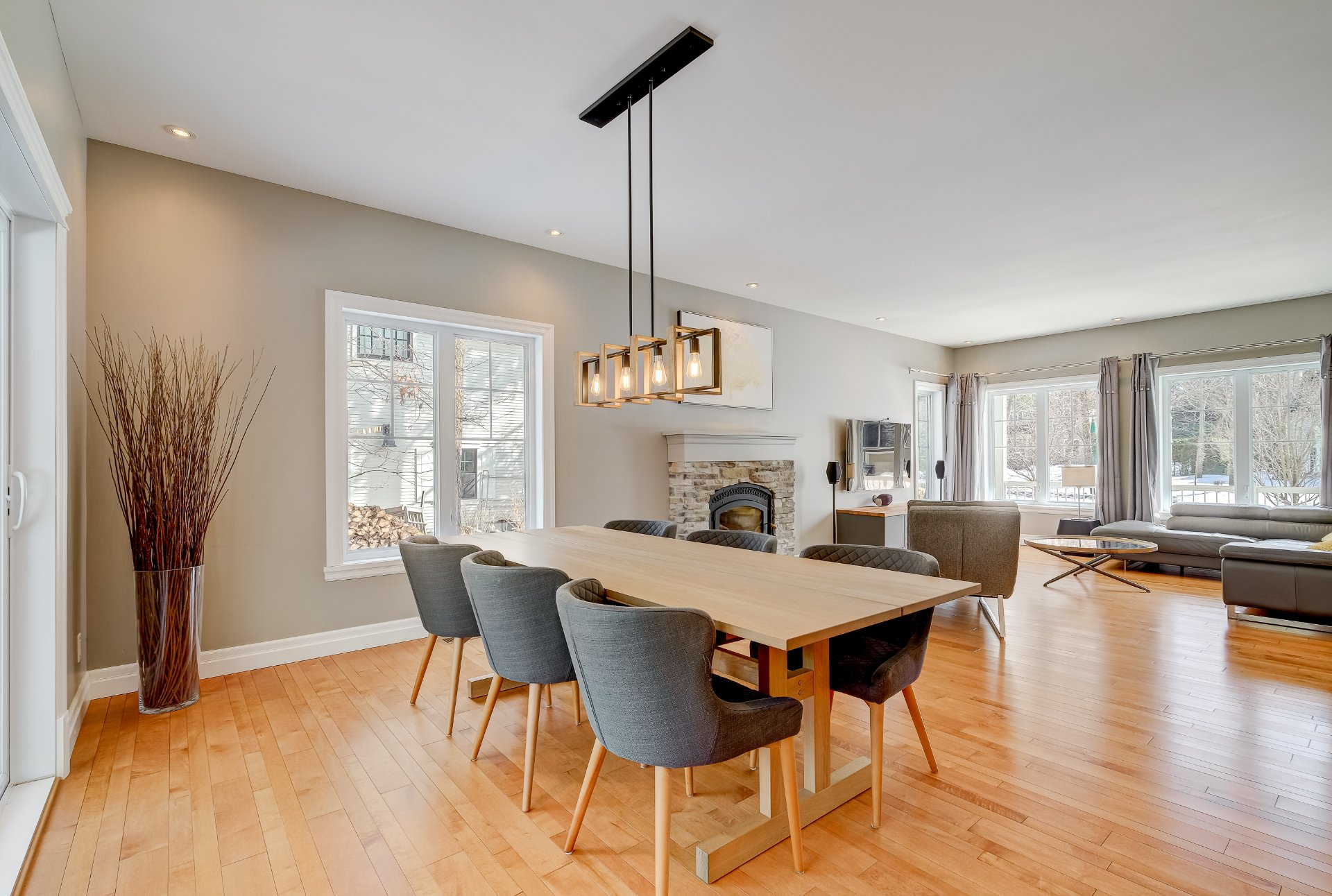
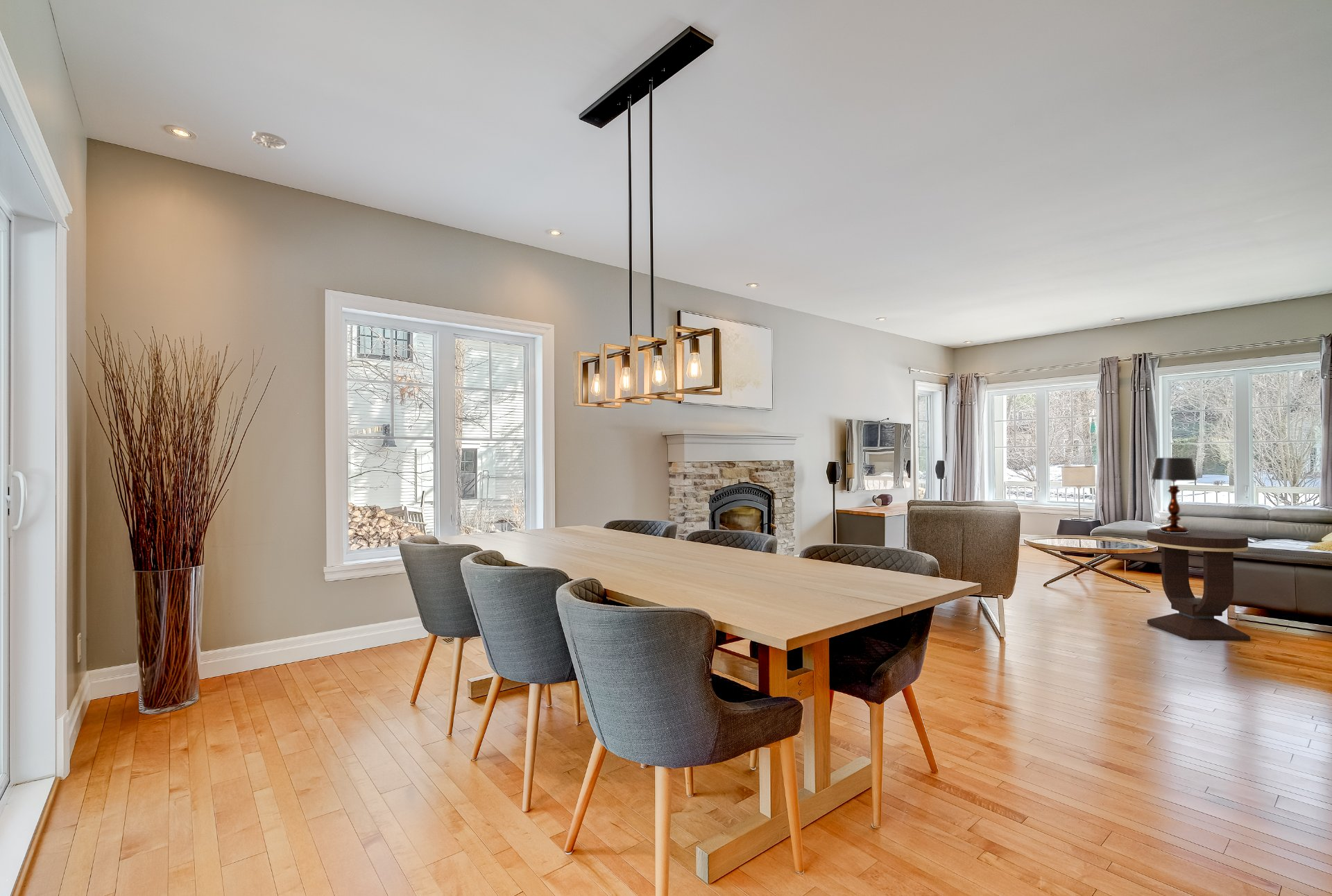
+ table lamp [1150,457,1198,533]
+ smoke detector [251,131,287,150]
+ side table [1146,528,1251,641]
